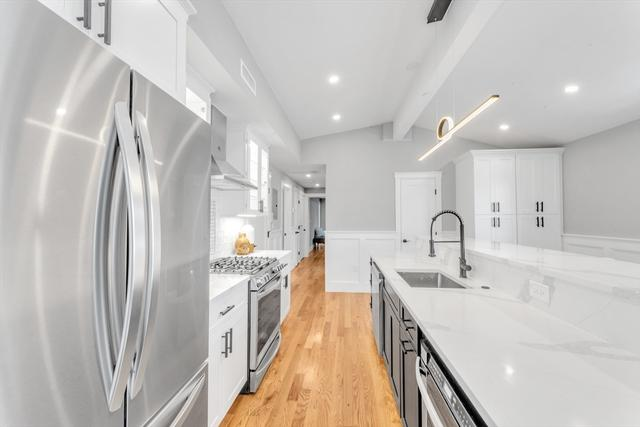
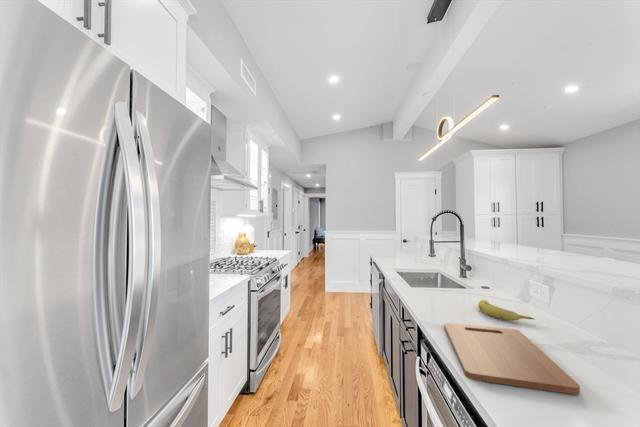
+ cutting board [443,322,581,395]
+ fruit [477,299,536,321]
